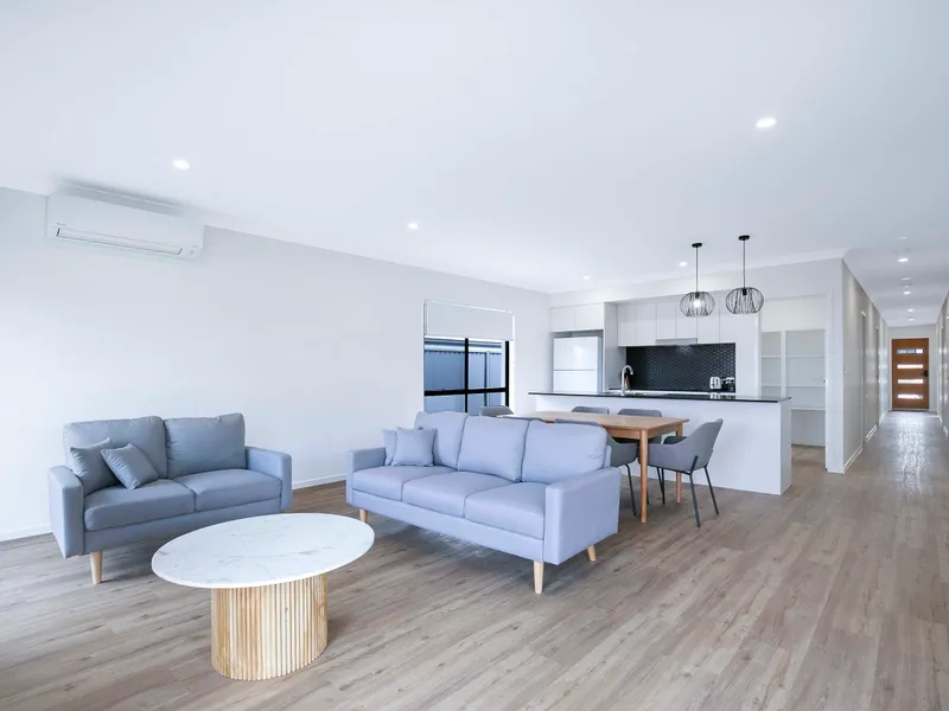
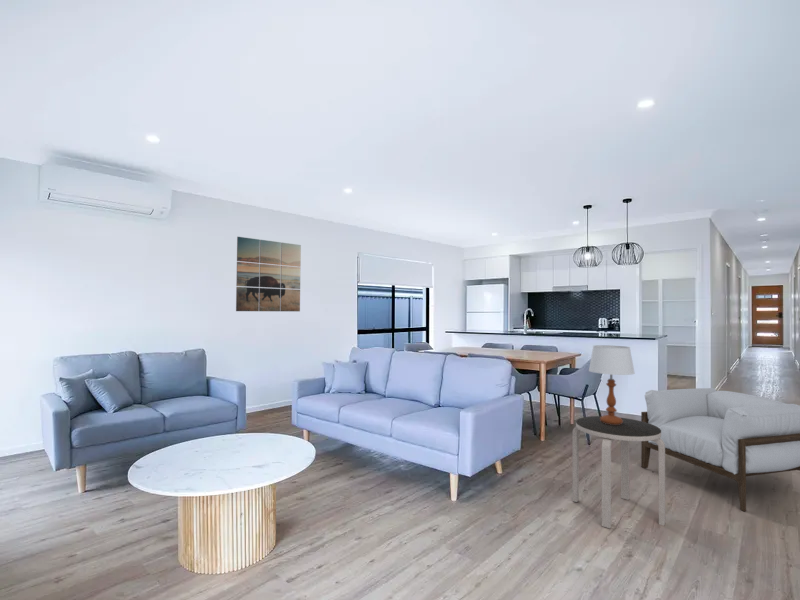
+ armchair [640,387,800,512]
+ side table [572,415,666,529]
+ wall art [235,236,302,312]
+ table lamp [588,344,636,425]
